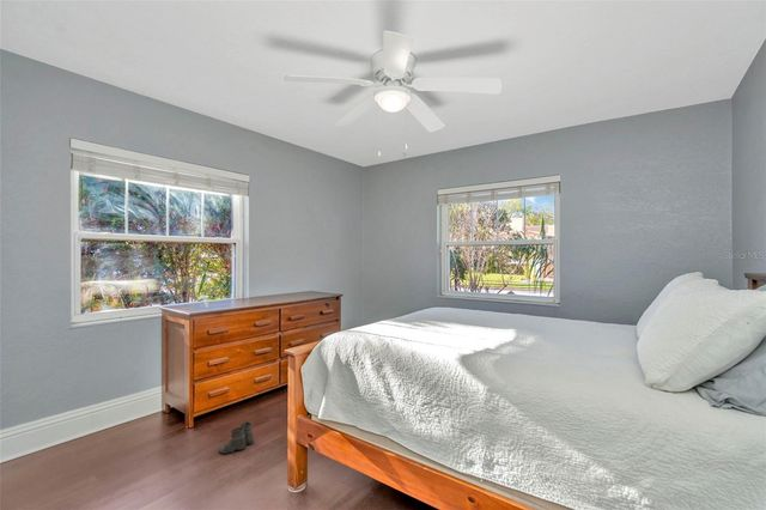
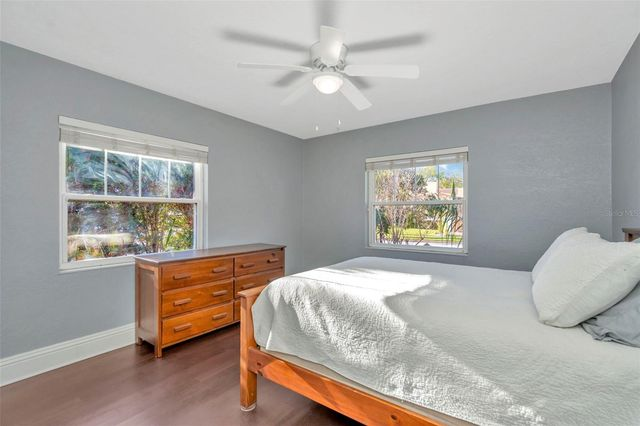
- boots [218,420,255,456]
